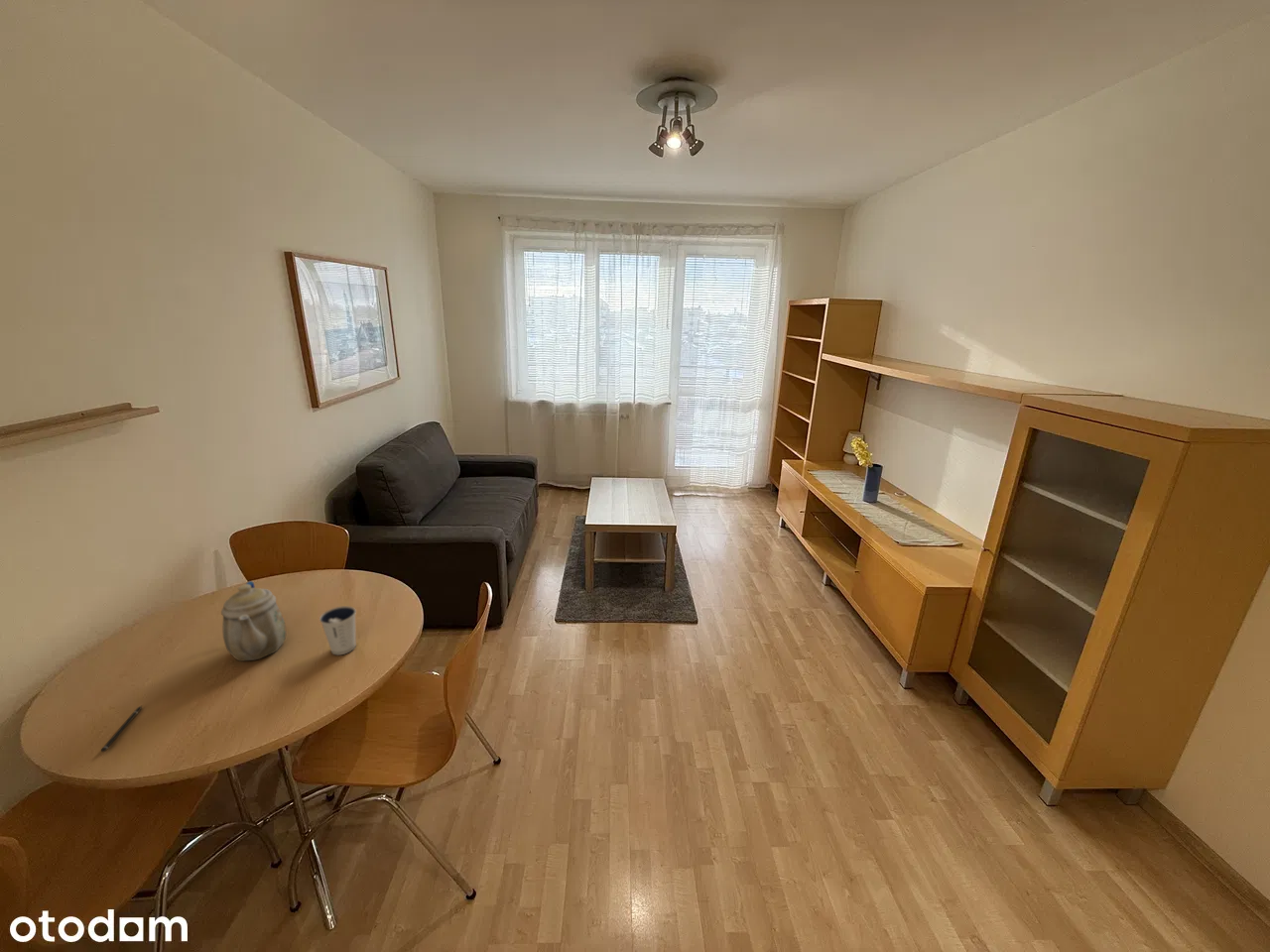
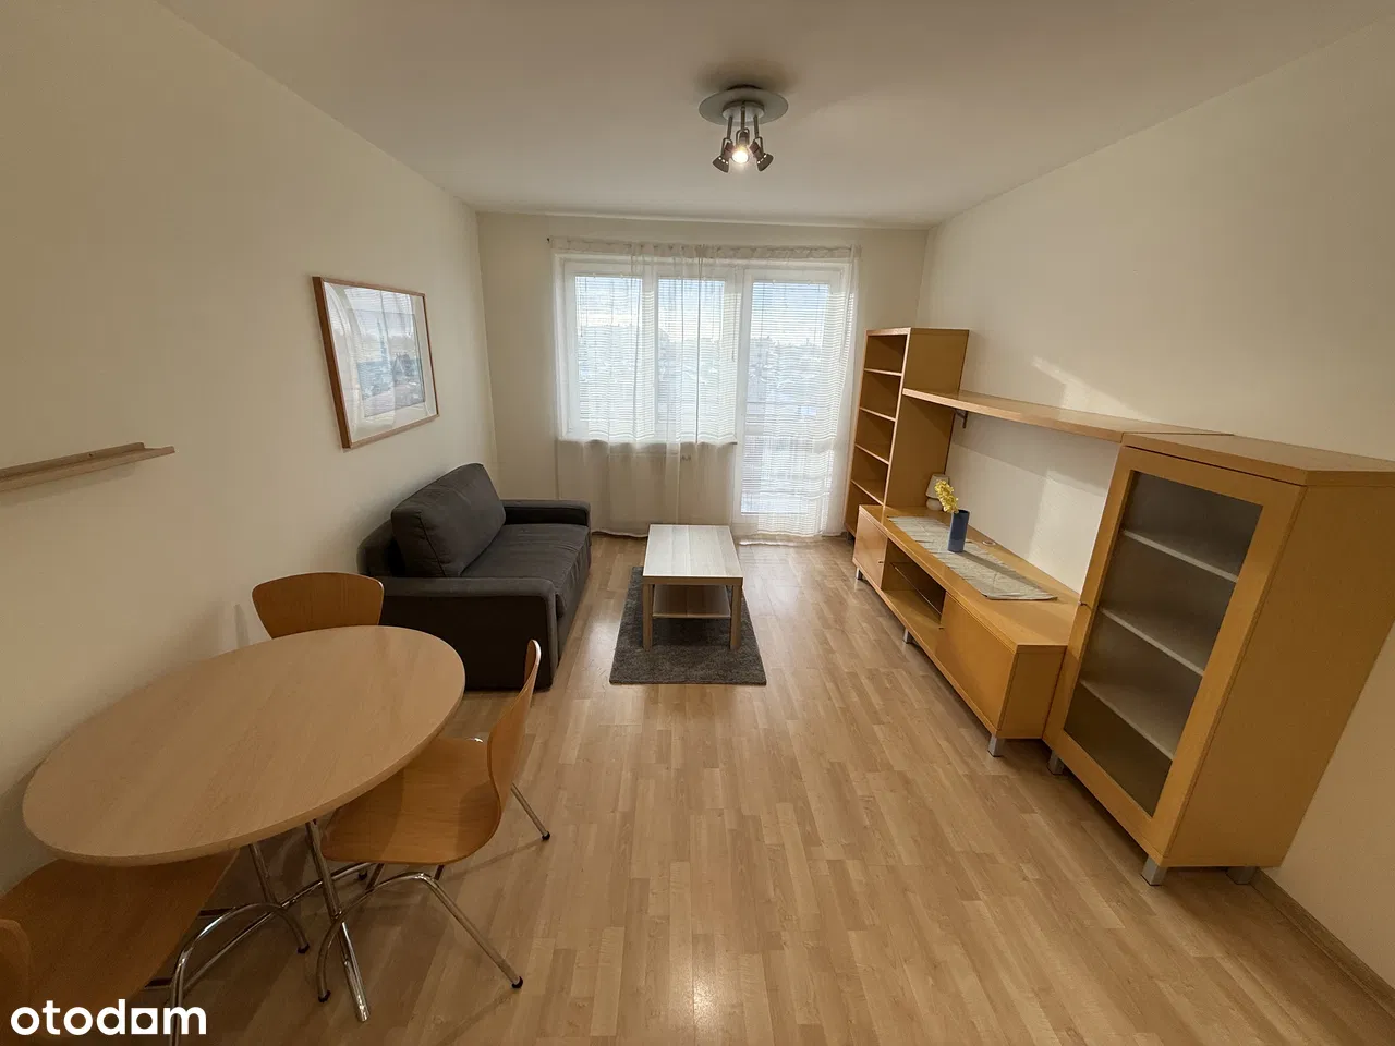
- dixie cup [318,605,357,655]
- teapot [220,580,288,661]
- pen [100,705,143,753]
